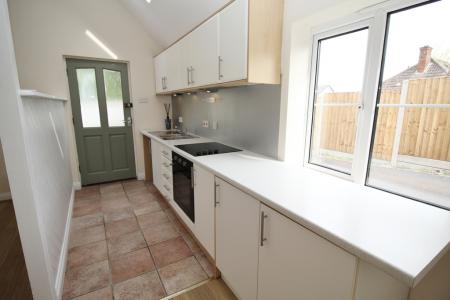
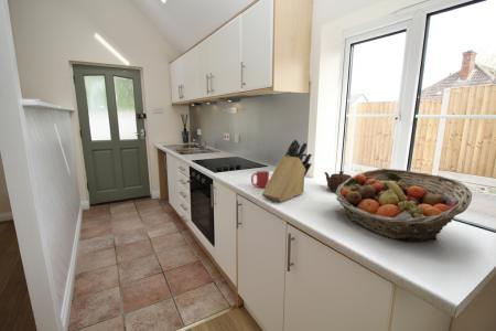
+ knife block [261,139,313,203]
+ fruit basket [334,168,473,243]
+ mug [250,169,270,189]
+ teapot [323,170,352,193]
